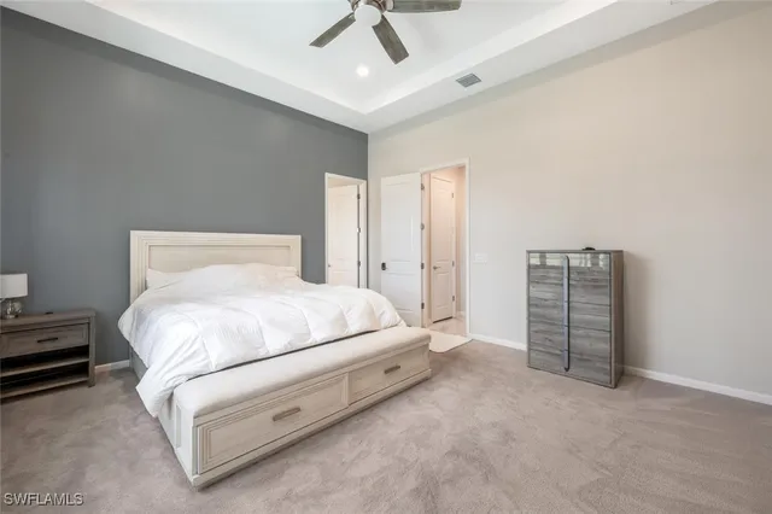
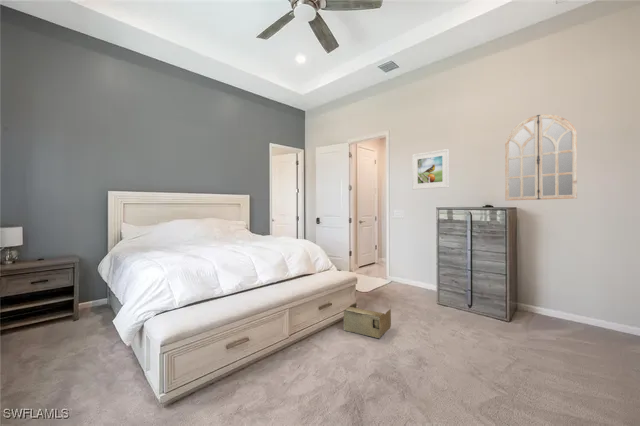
+ cardboard box [343,301,392,339]
+ home mirror [504,113,578,202]
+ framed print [411,148,450,191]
